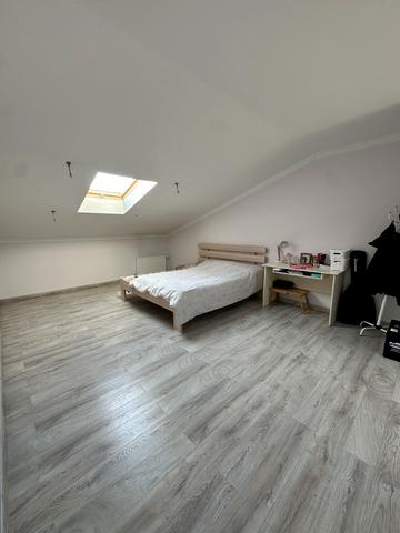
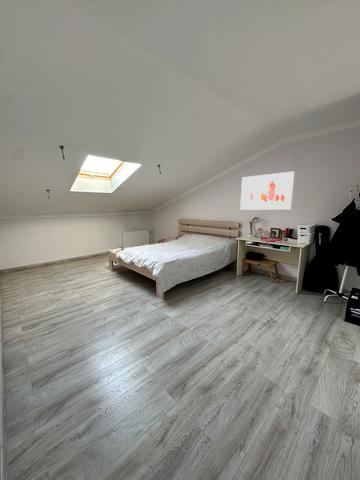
+ wall art [239,170,296,210]
